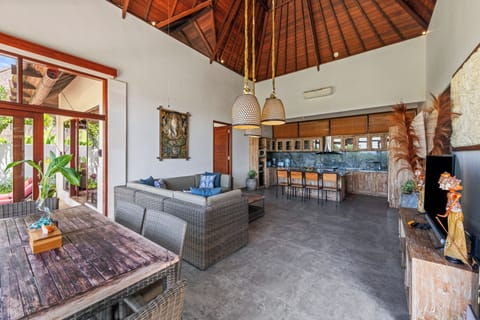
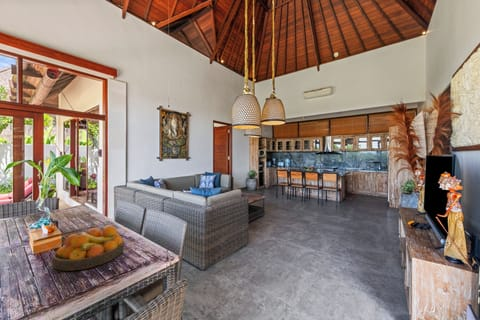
+ fruit bowl [51,225,125,272]
